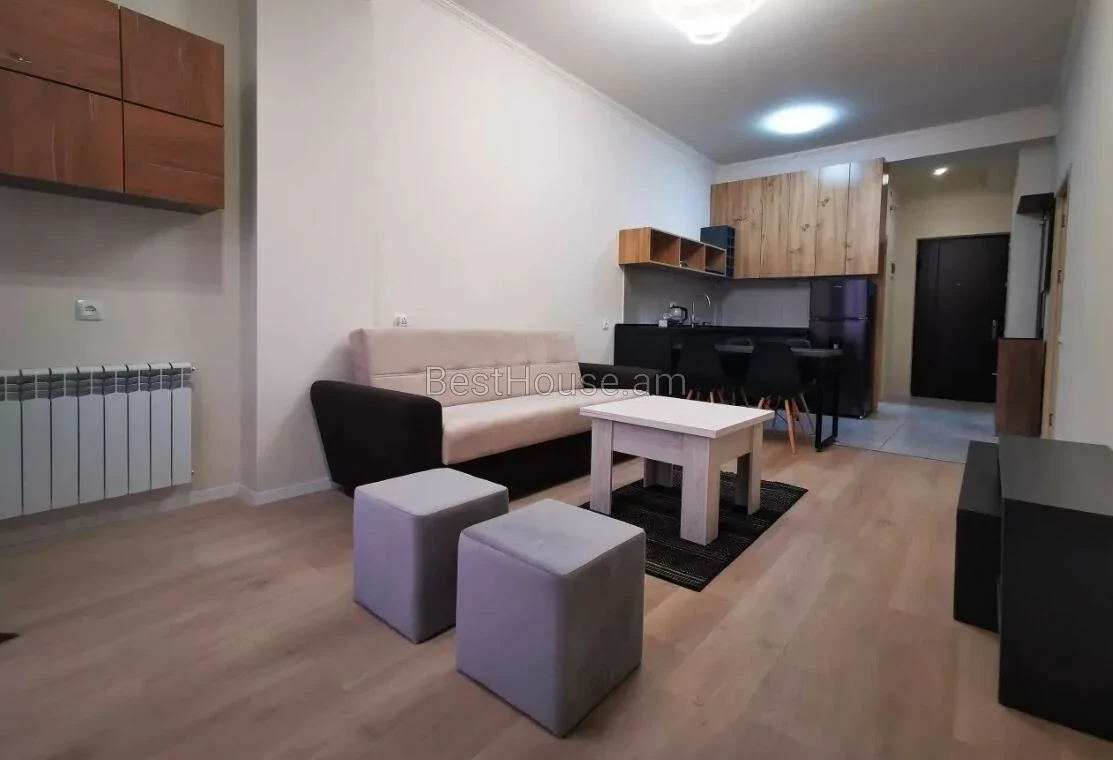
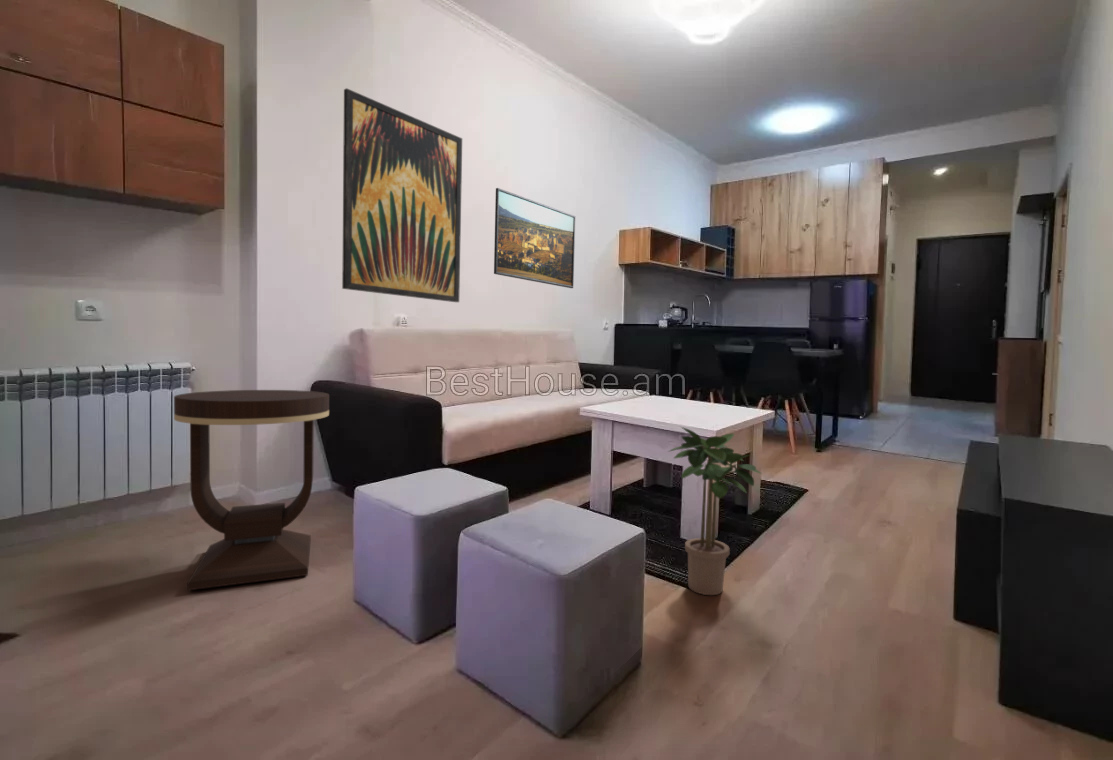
+ wall art [341,87,463,303]
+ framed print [493,187,576,289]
+ potted plant [667,426,763,596]
+ side table [173,389,330,591]
